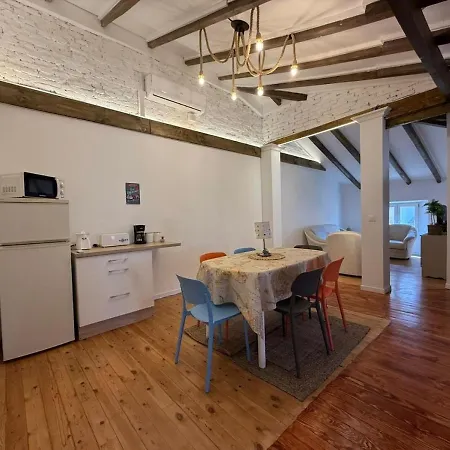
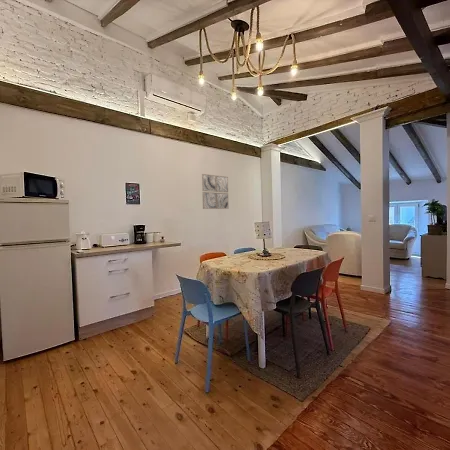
+ wall art [201,173,230,210]
